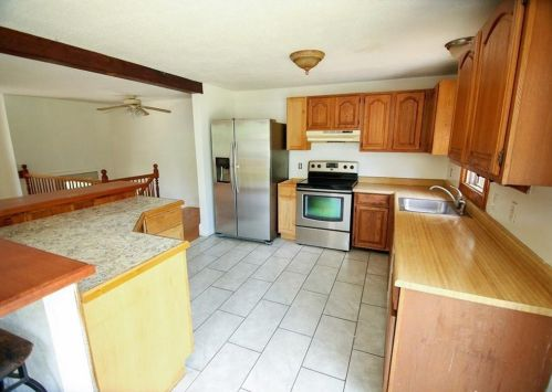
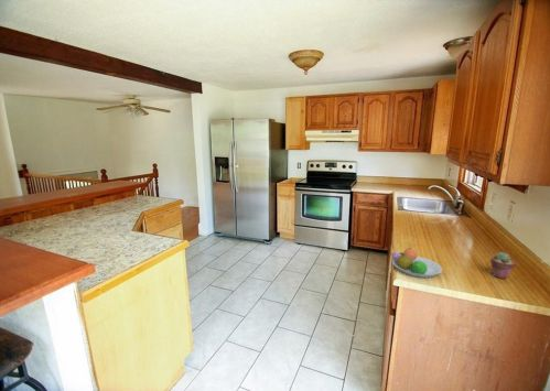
+ fruit bowl [391,247,443,279]
+ potted succulent [489,251,516,280]
